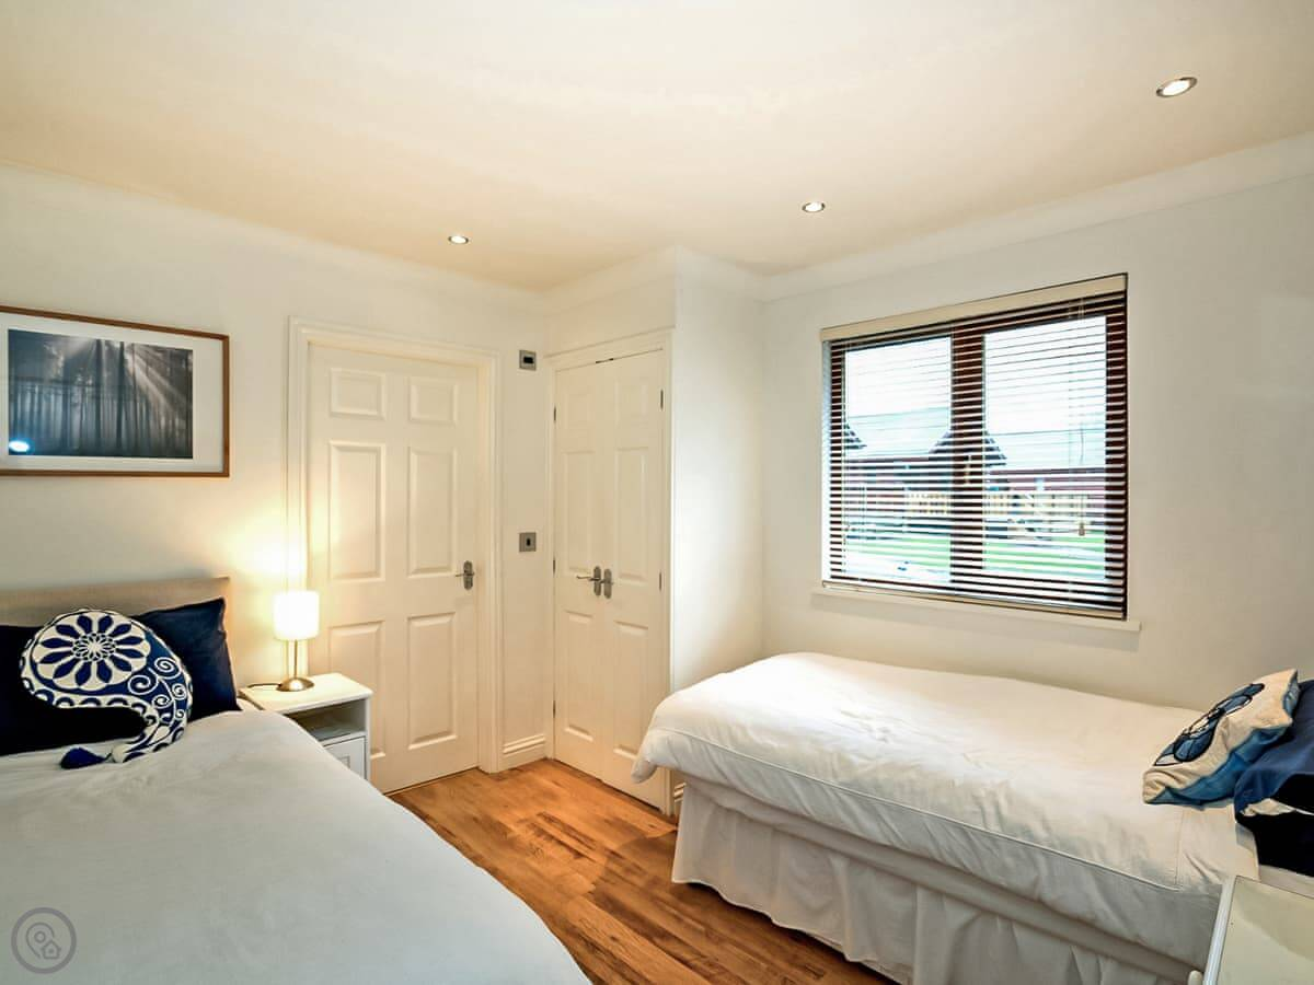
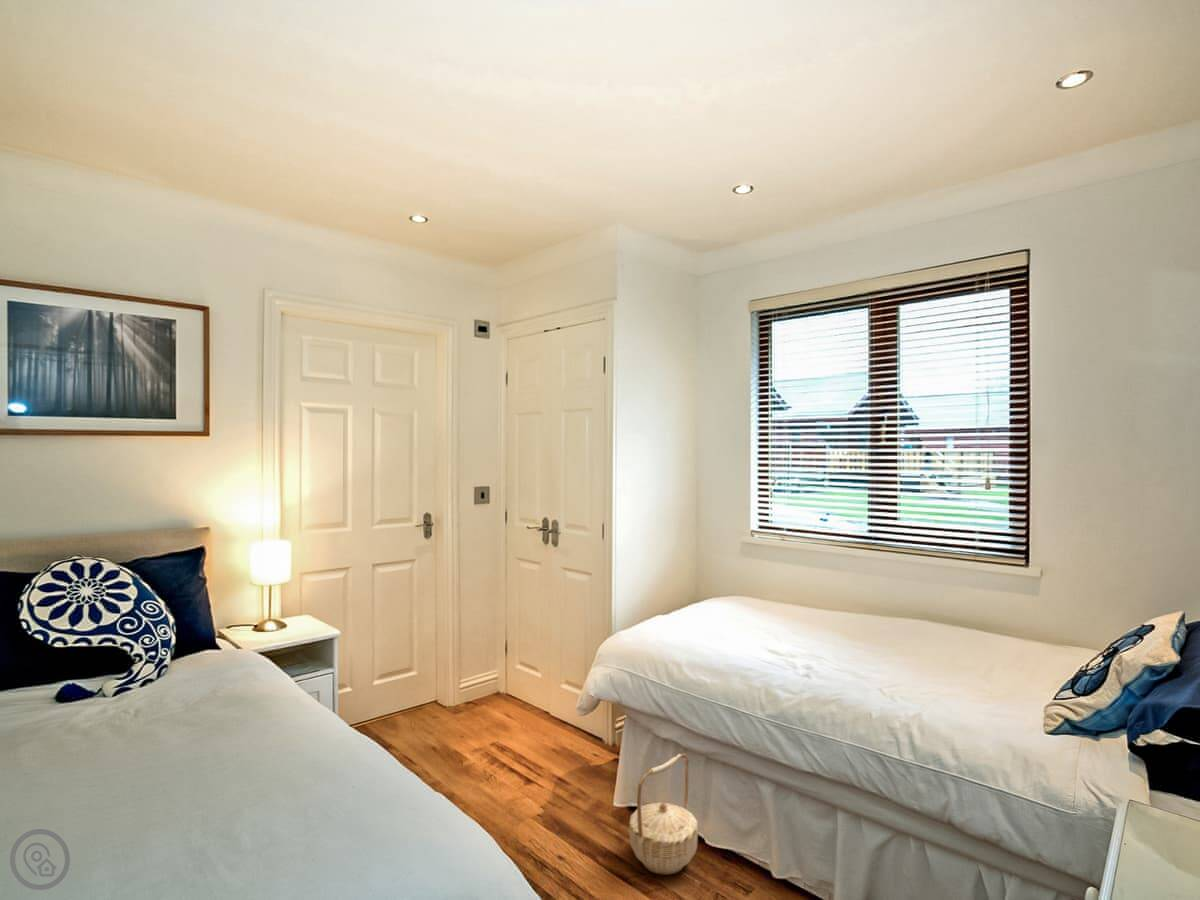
+ basket [628,753,699,876]
